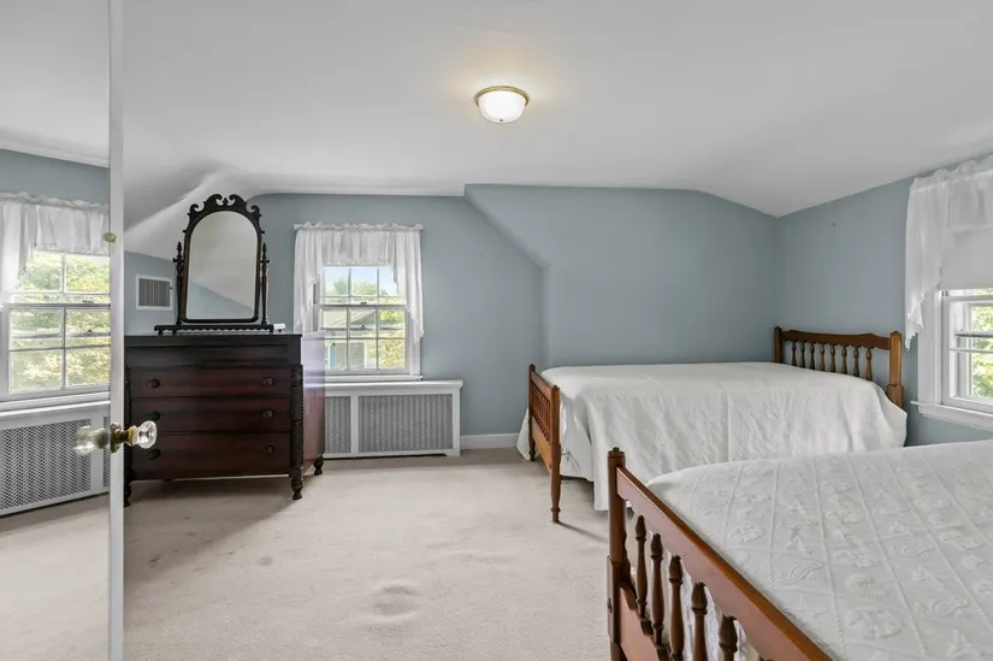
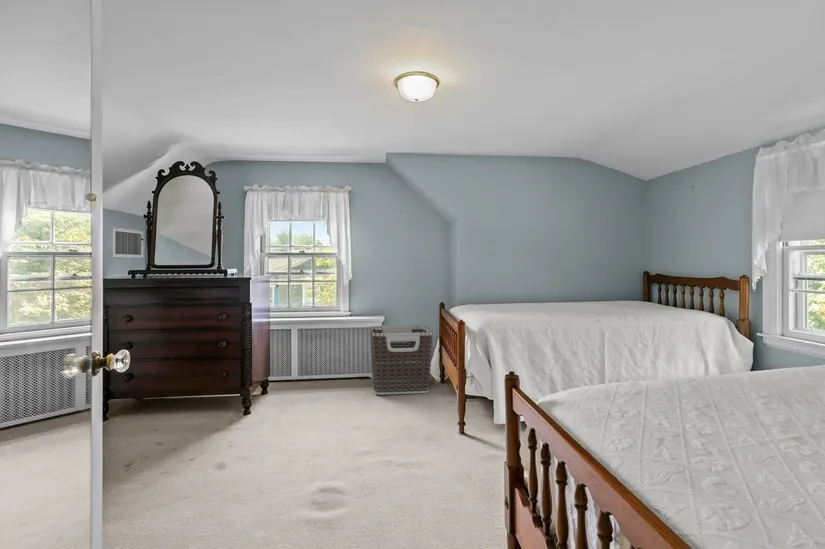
+ clothes hamper [369,324,434,396]
